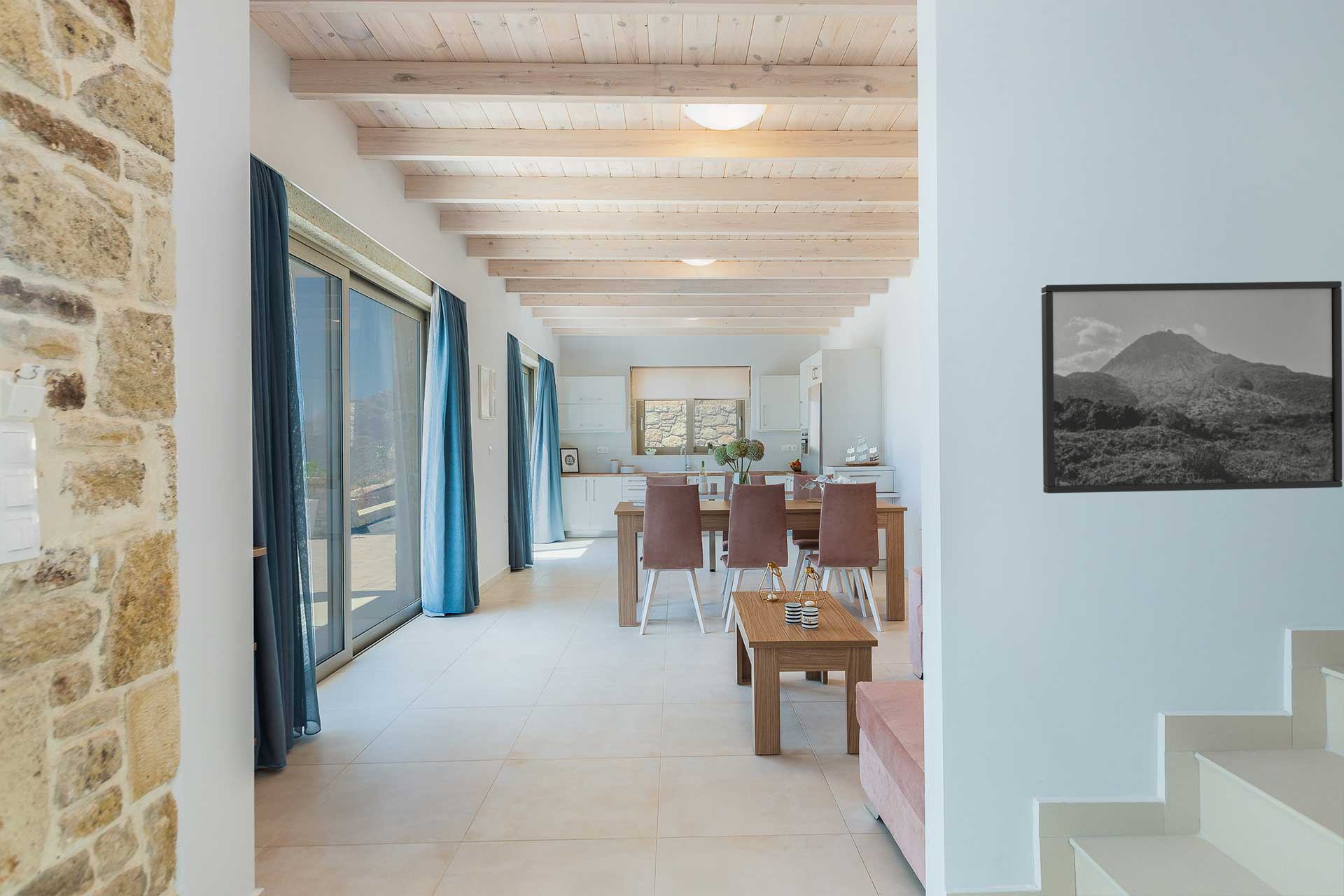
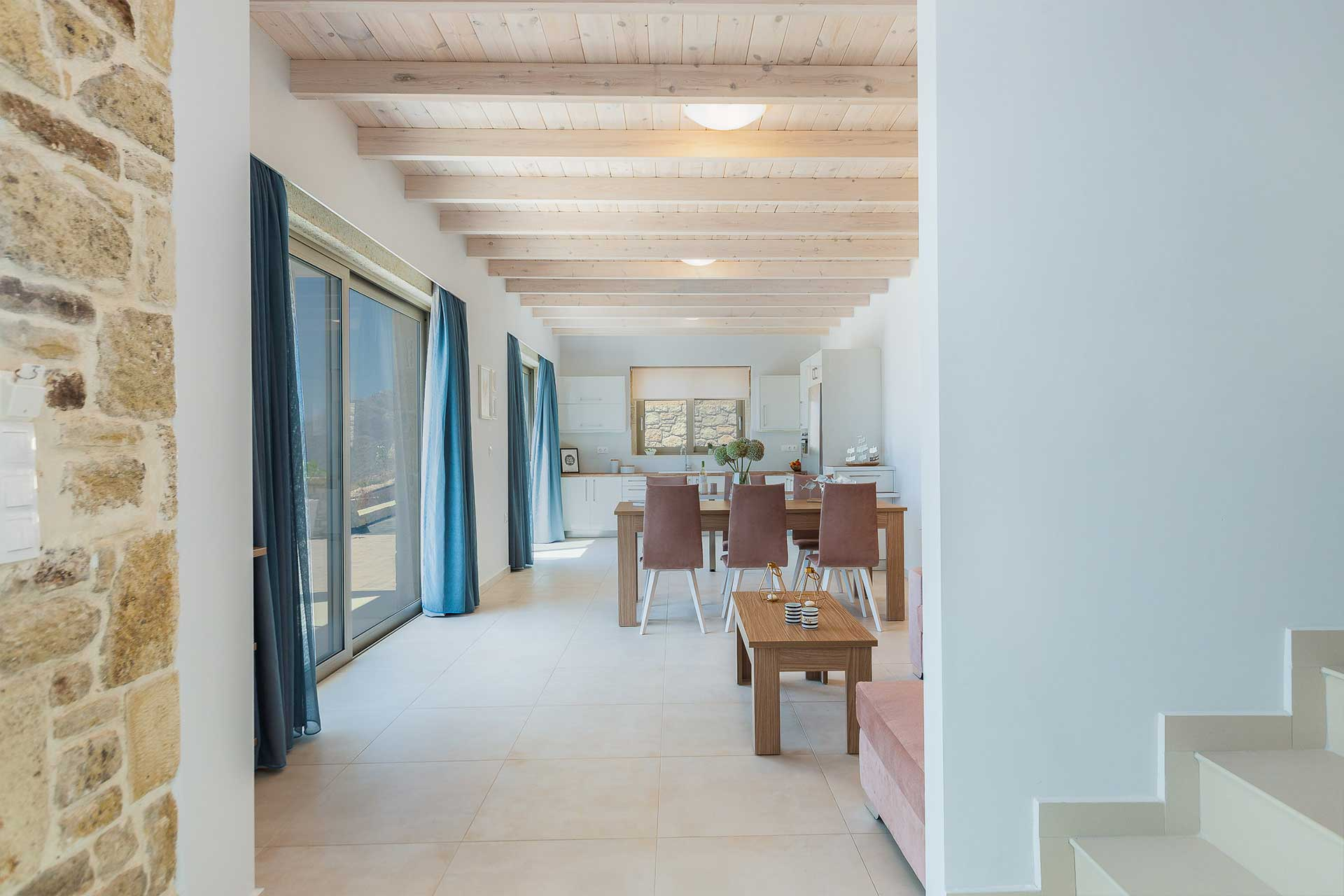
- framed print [1041,281,1343,494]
